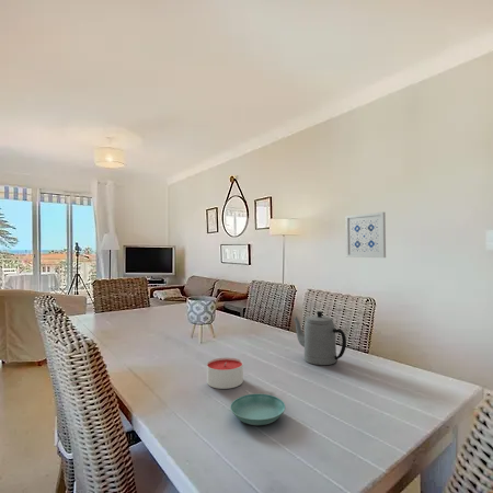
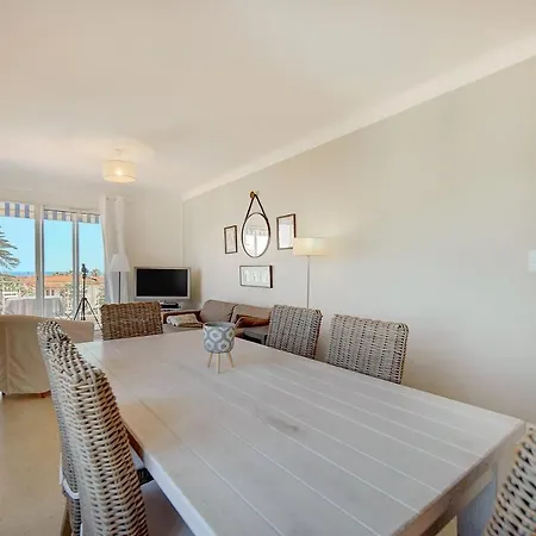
- saucer [229,392,287,426]
- teapot [293,310,347,366]
- candle [206,357,244,390]
- wall art [344,211,387,259]
